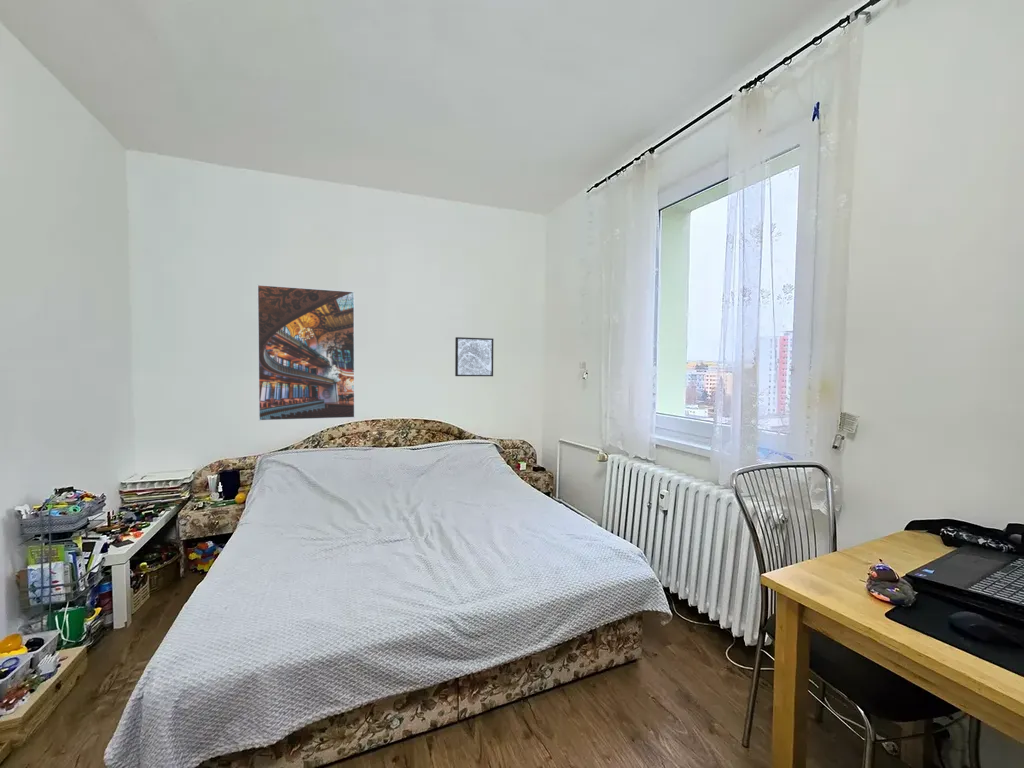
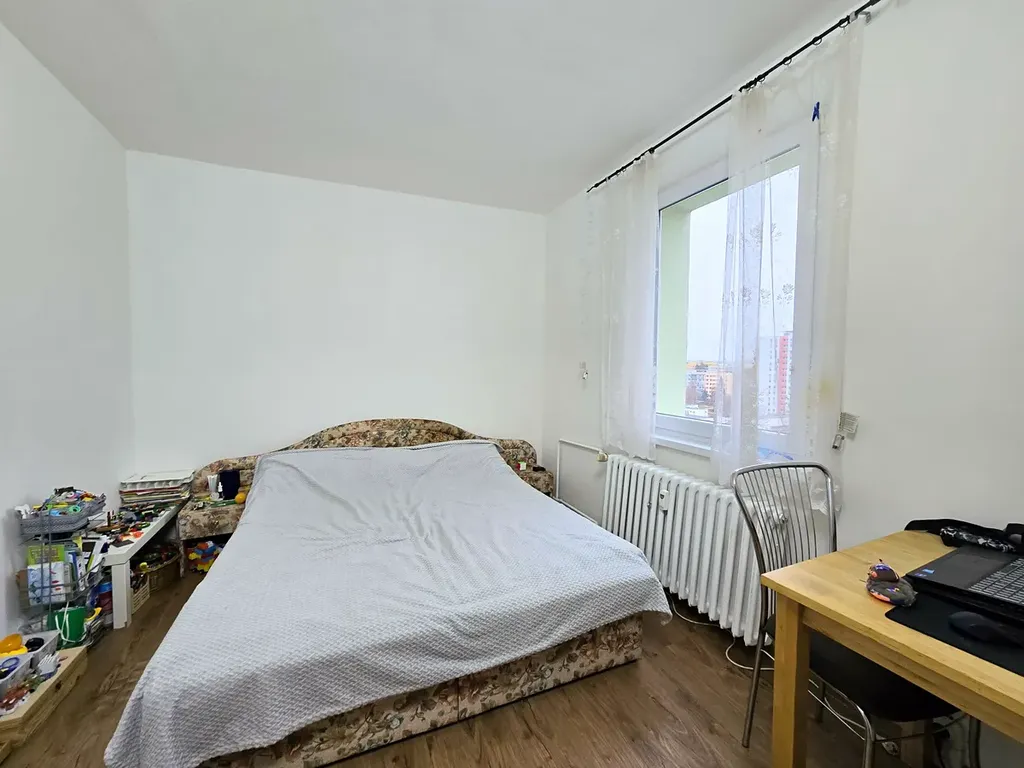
- wall art [454,336,494,377]
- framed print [256,284,356,422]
